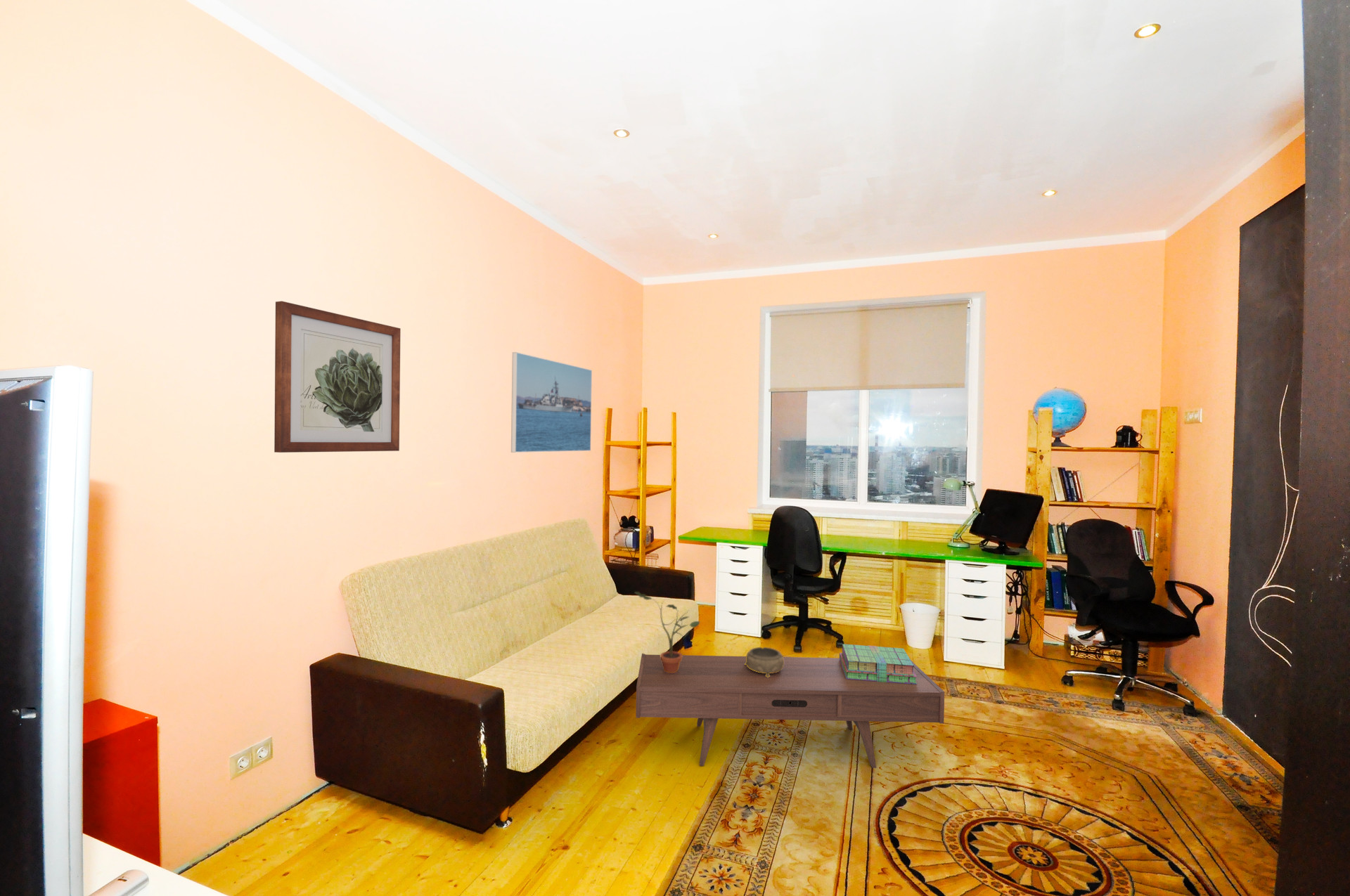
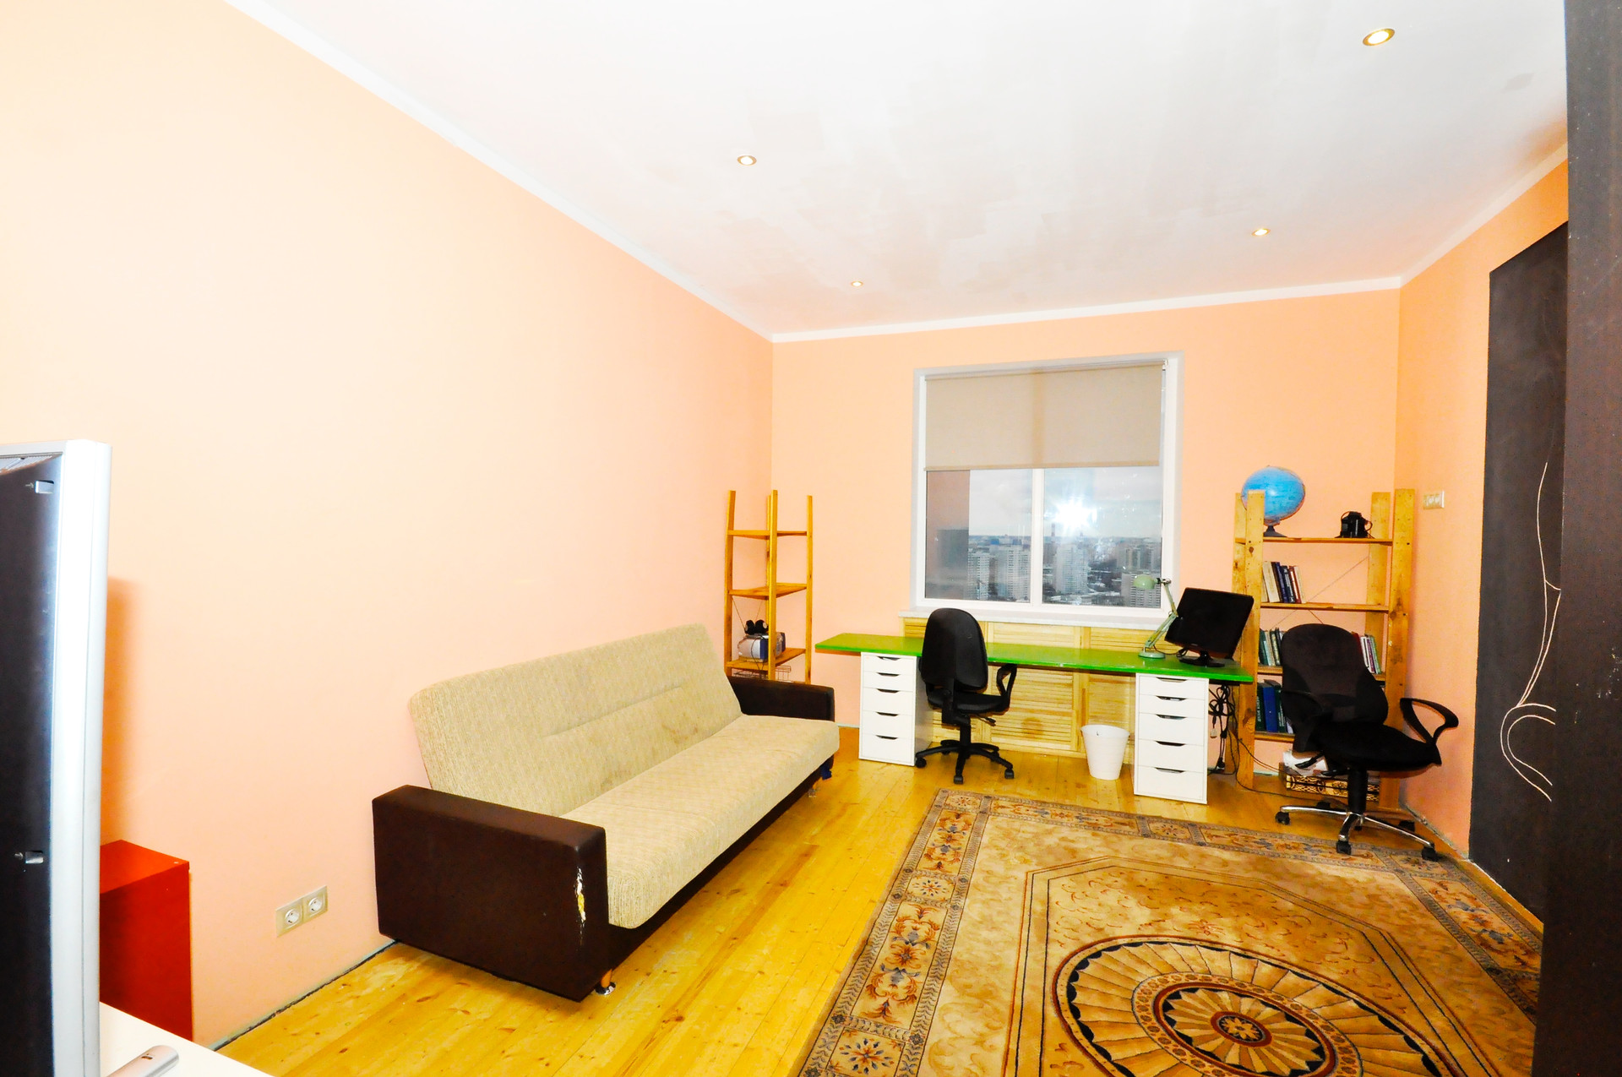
- coffee table [636,653,945,769]
- potted plant [634,591,700,673]
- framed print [510,351,593,453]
- stack of books [839,644,917,684]
- decorative bowl [745,647,784,677]
- wall art [274,300,401,453]
